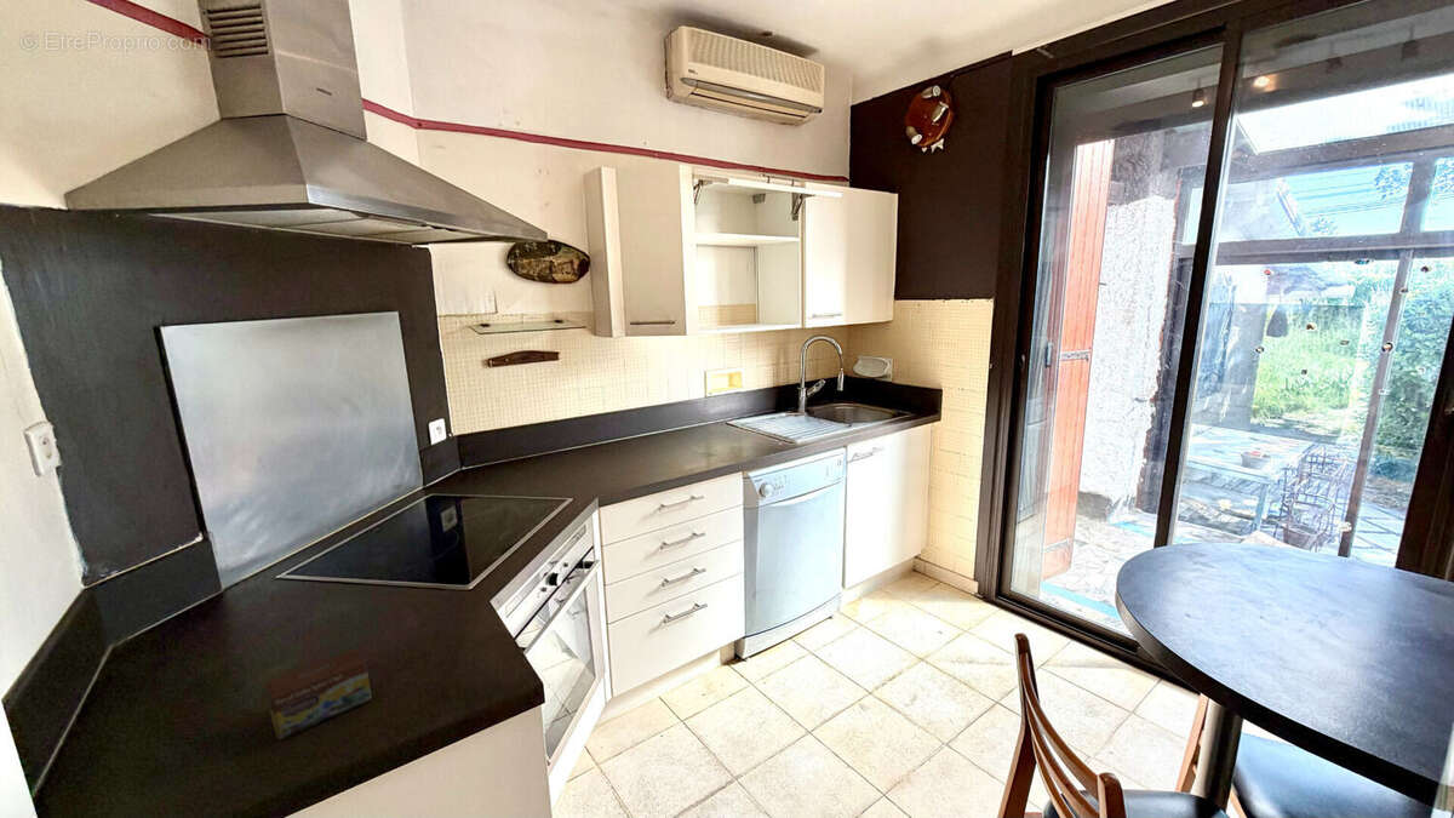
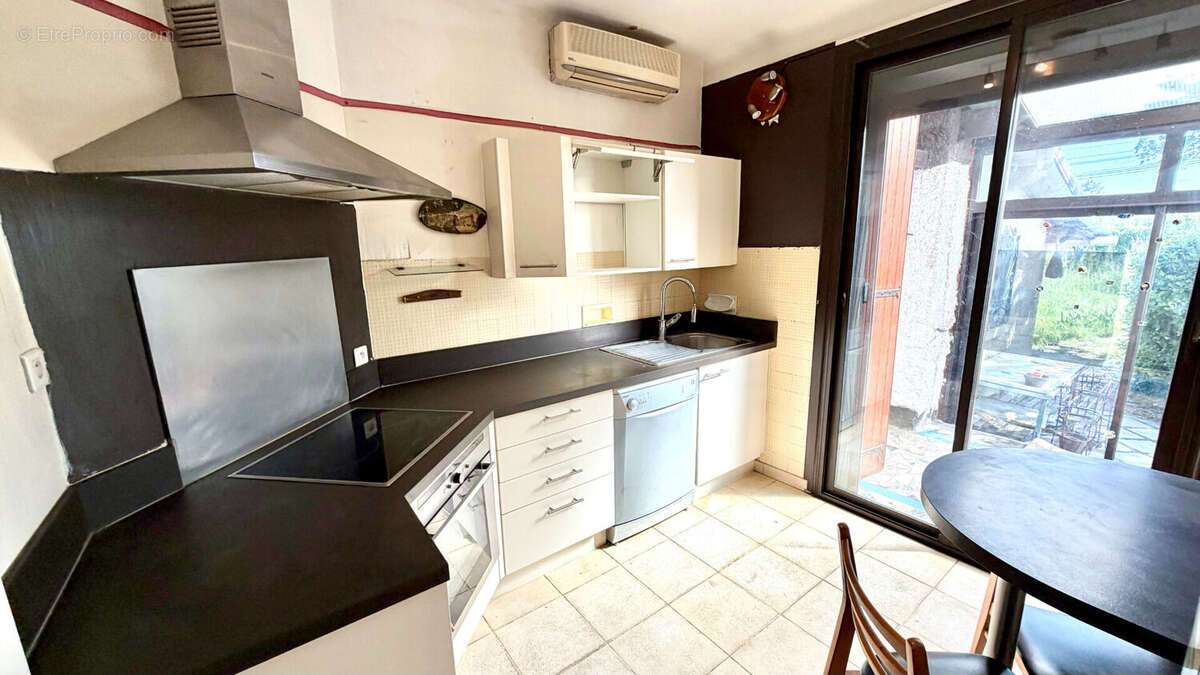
- tea box [265,647,373,740]
